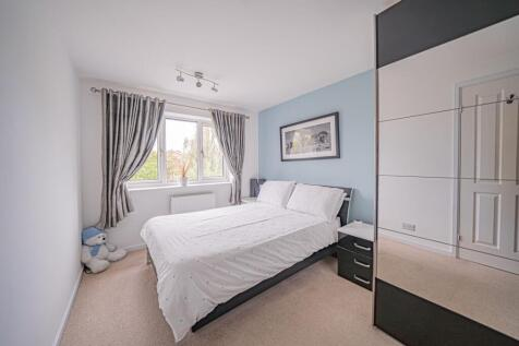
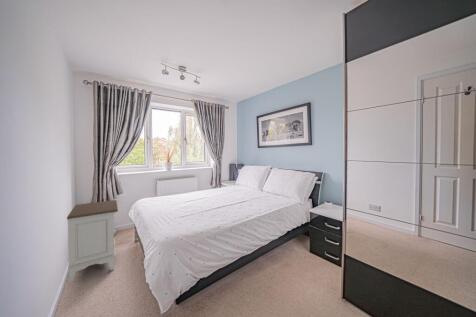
+ nightstand [66,199,119,284]
